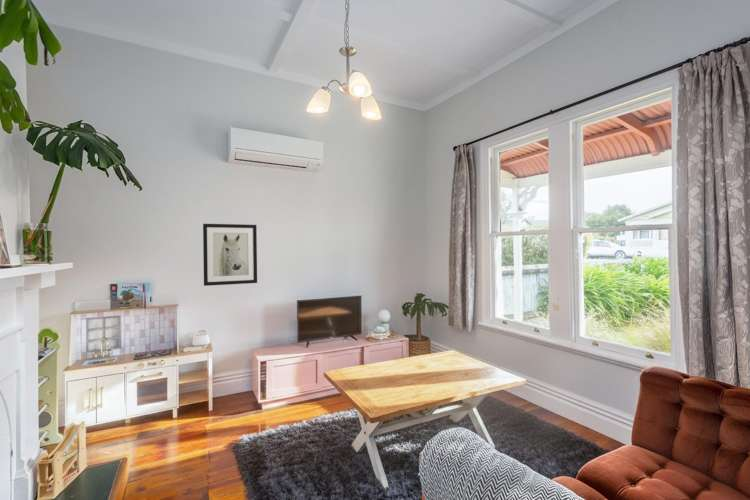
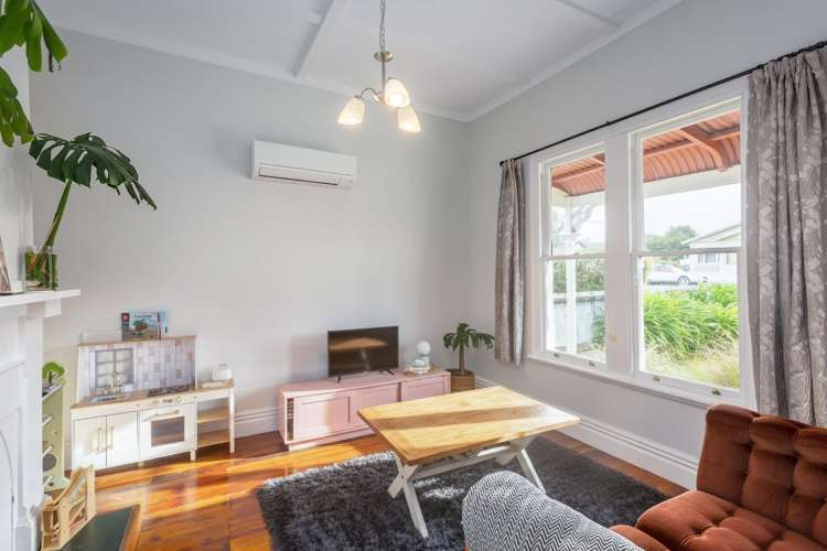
- wall art [202,223,258,287]
